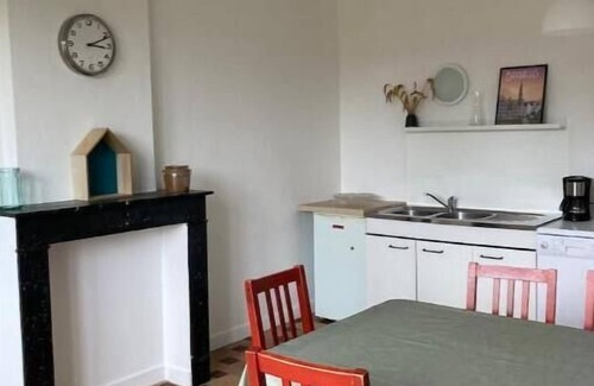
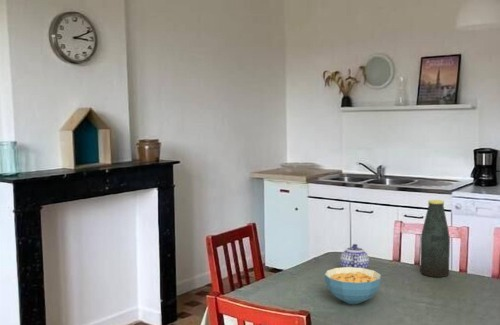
+ cereal bowl [324,267,382,305]
+ bottle [419,199,451,278]
+ teapot [339,243,370,269]
